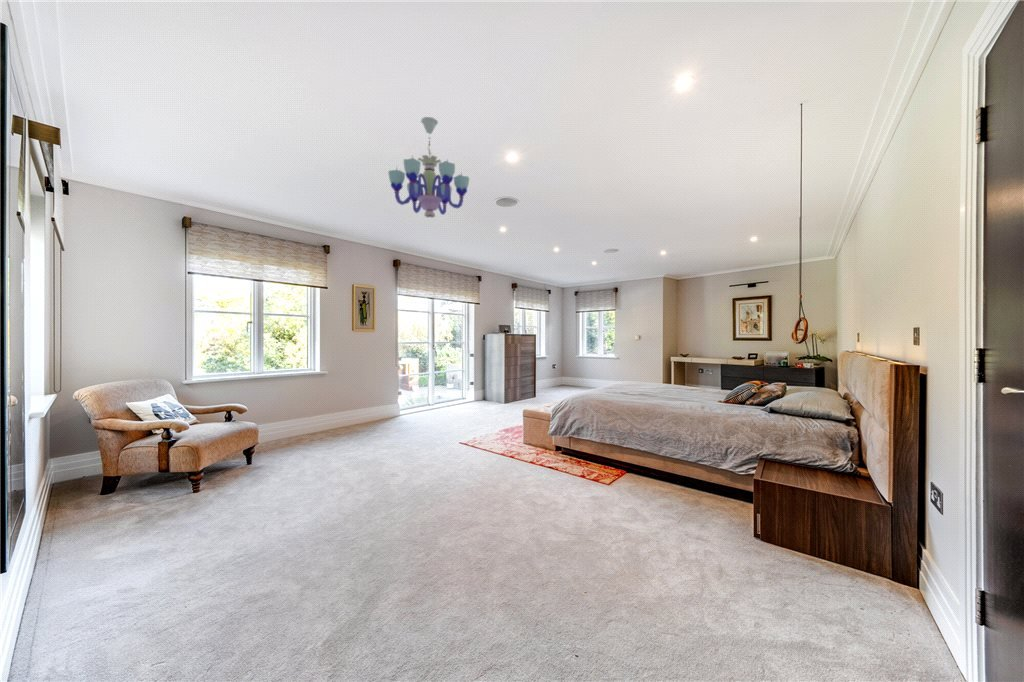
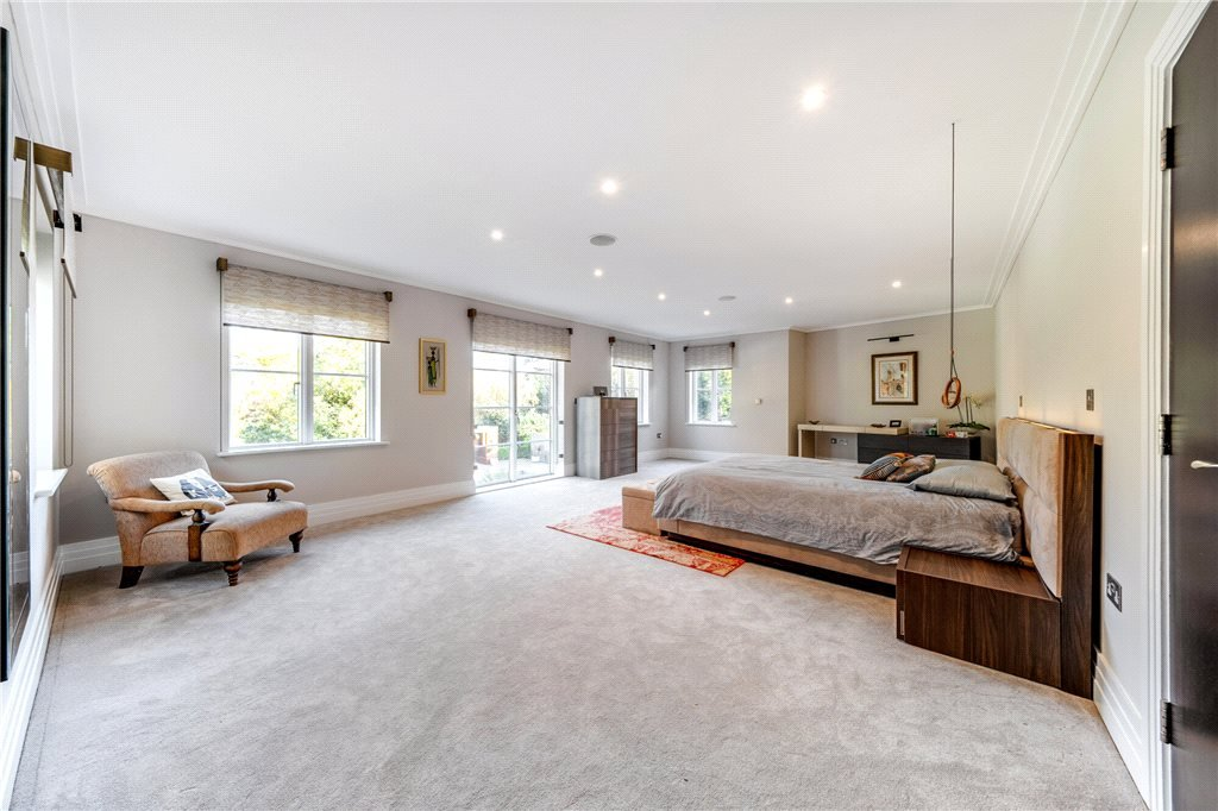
- chandelier [387,116,470,219]
